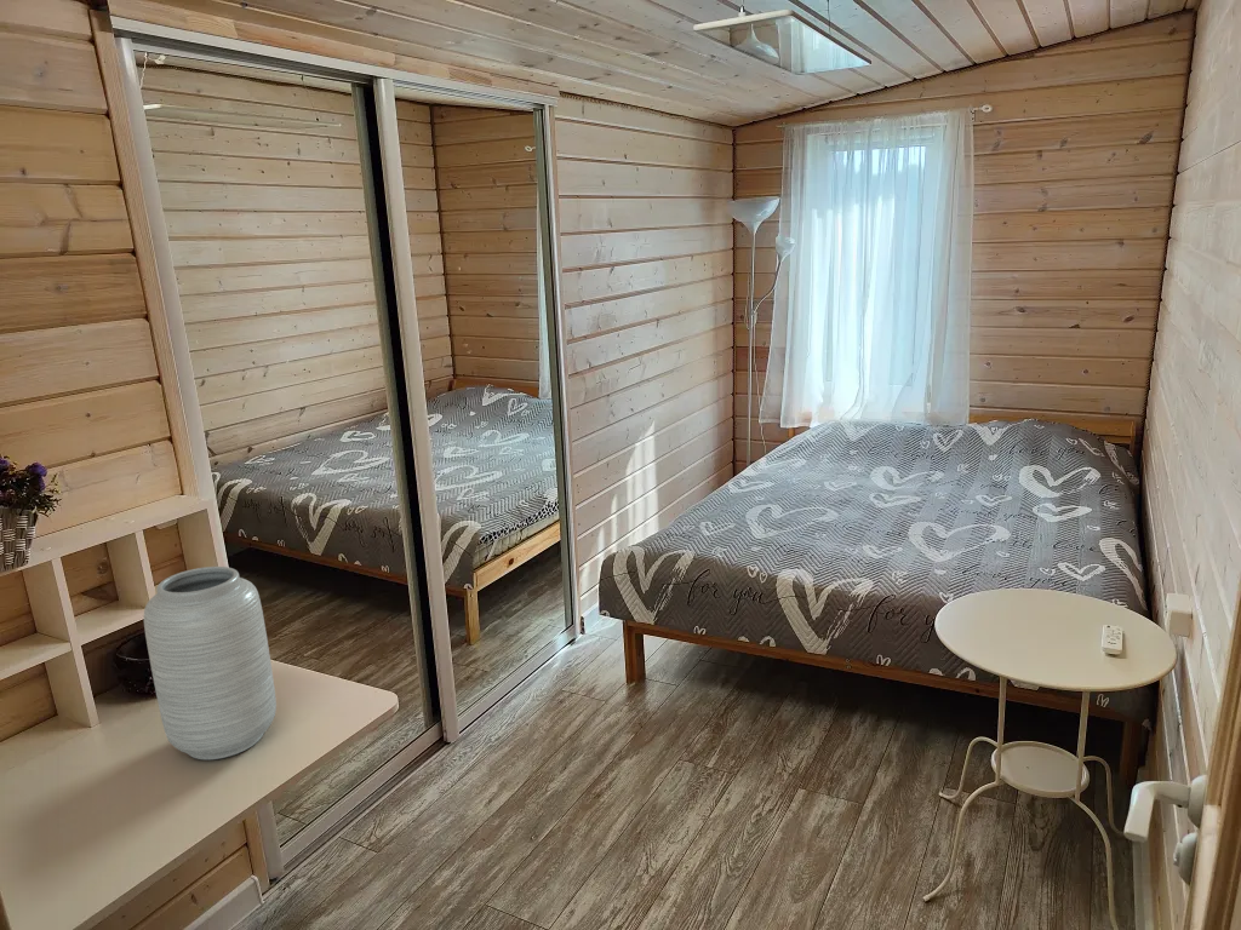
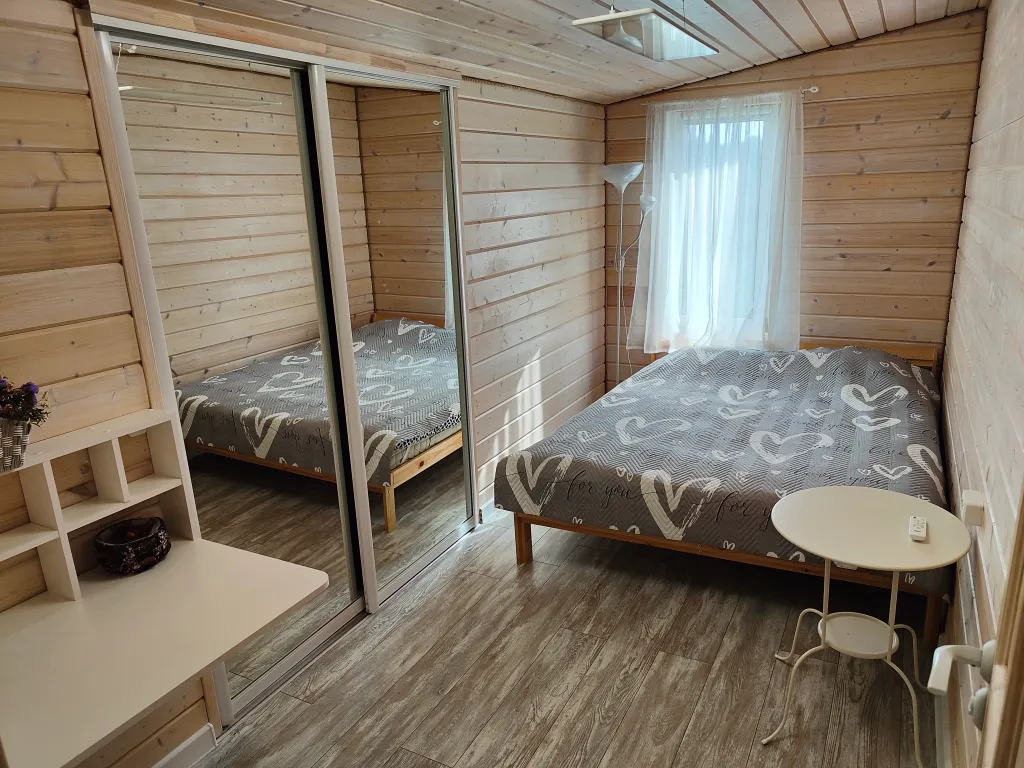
- vase [143,566,278,760]
